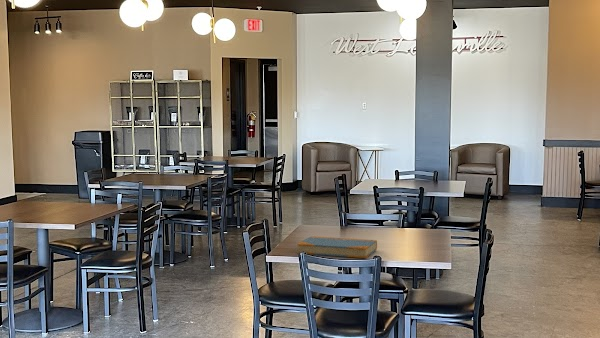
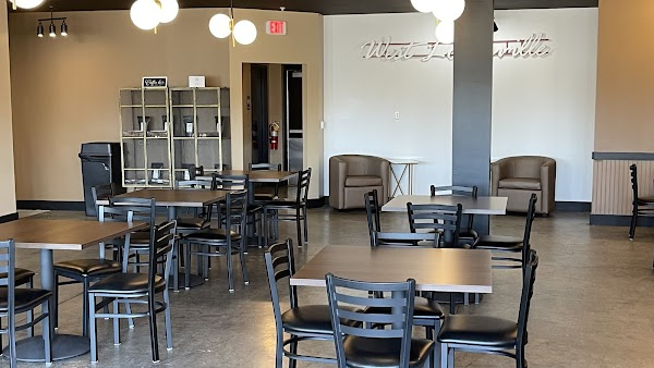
- book [296,235,378,259]
